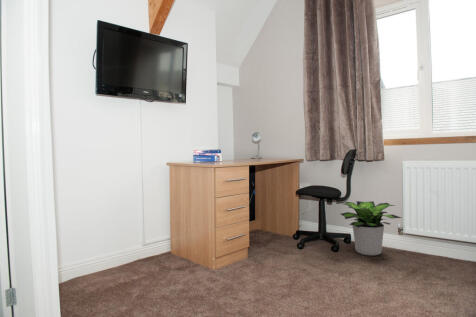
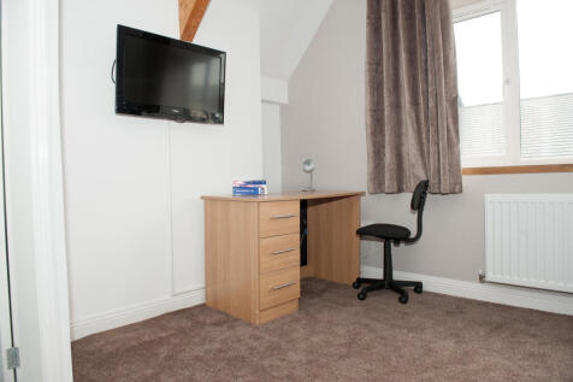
- potted plant [340,200,402,257]
